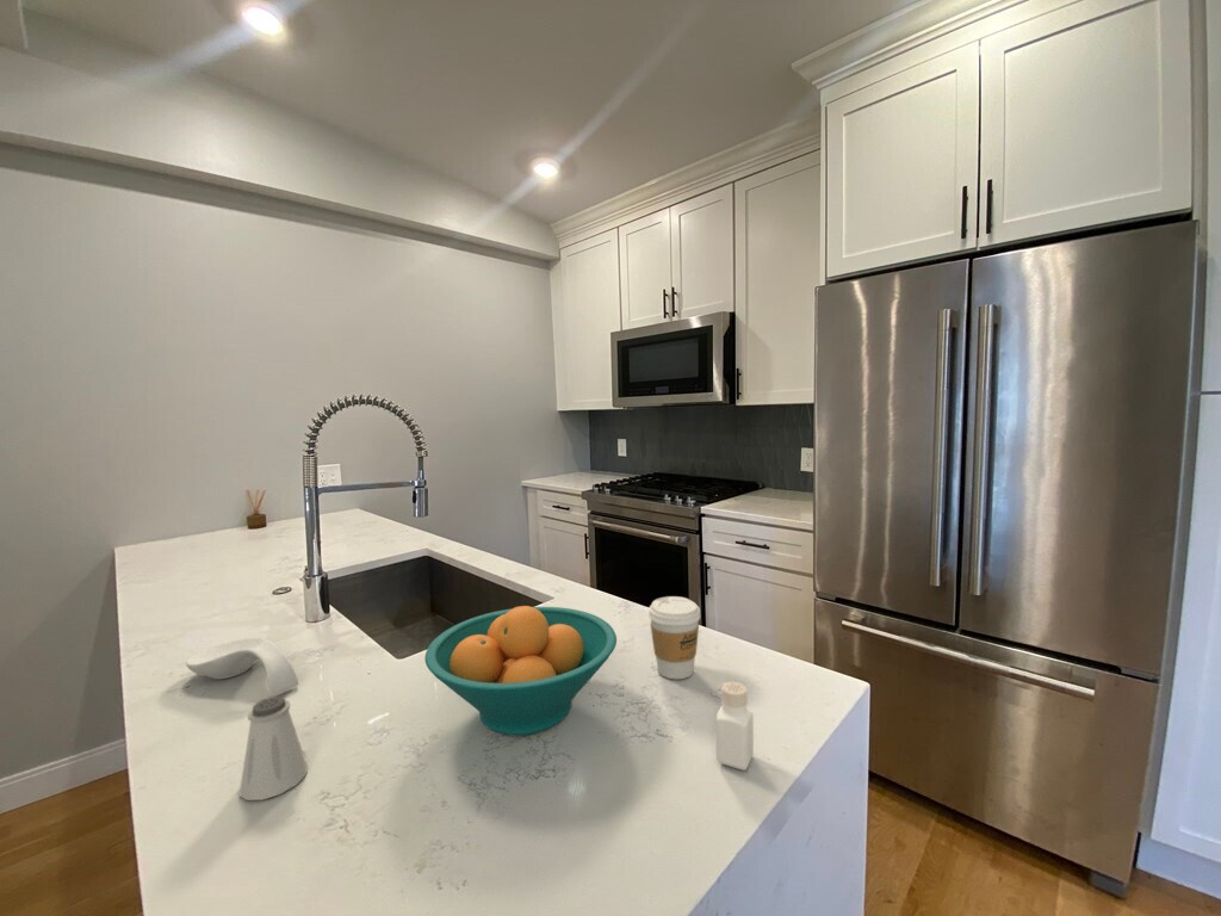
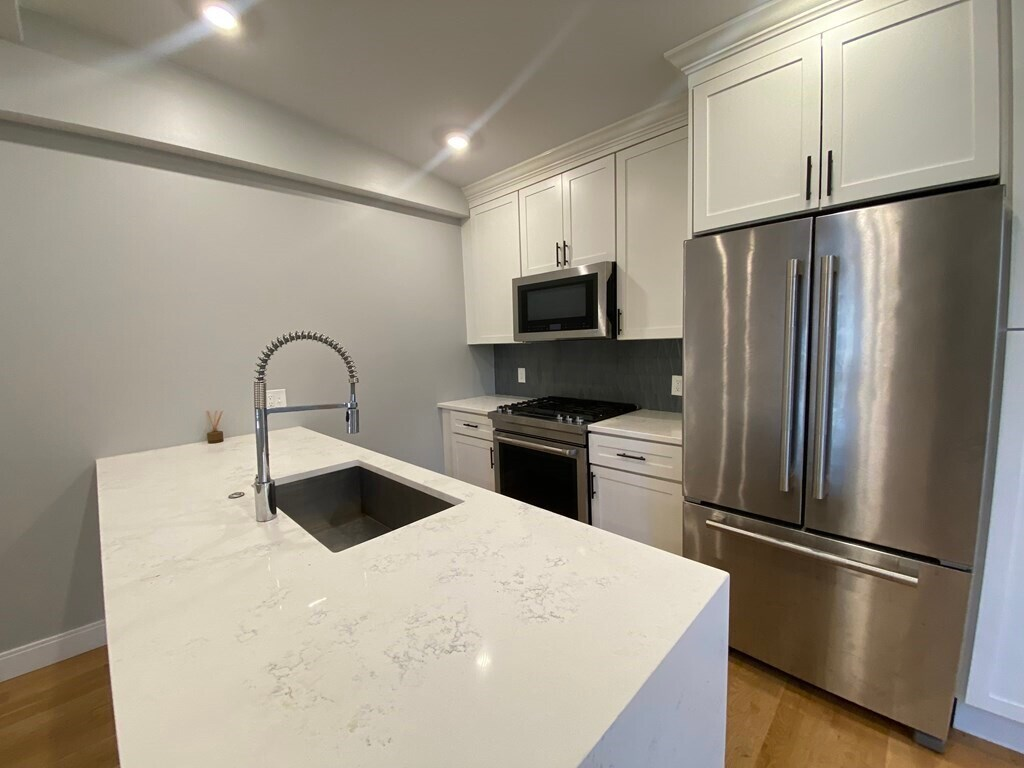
- spoon rest [185,637,299,698]
- saltshaker [238,695,309,802]
- fruit bowl [423,605,618,737]
- pepper shaker [715,681,755,772]
- coffee cup [647,595,701,680]
